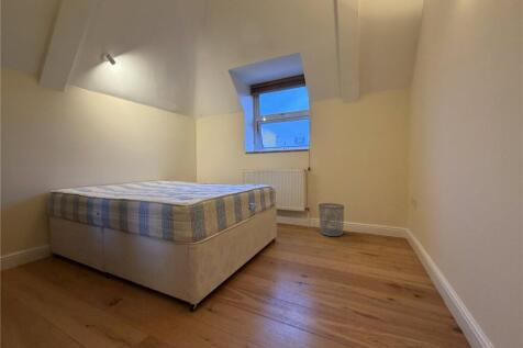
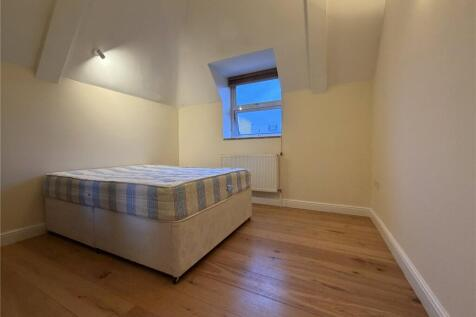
- waste bin [318,202,345,237]
